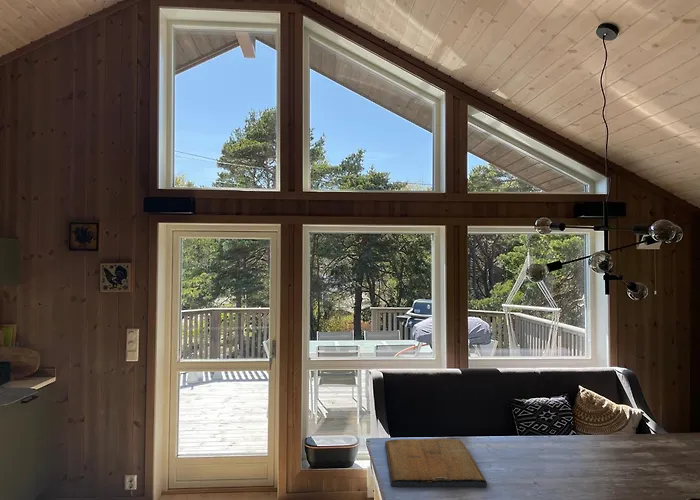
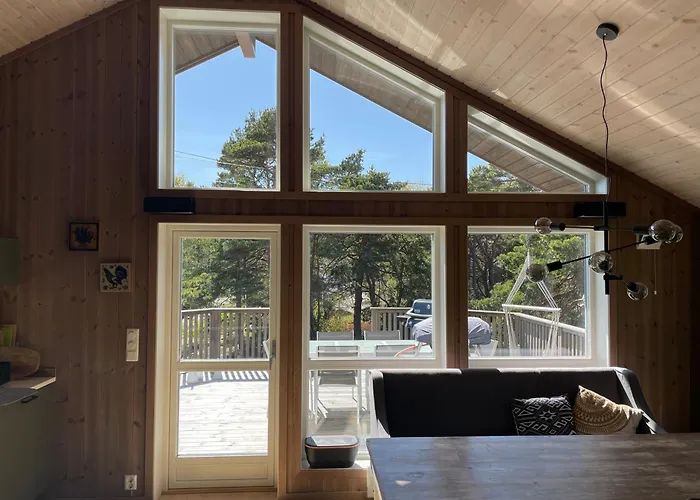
- religious icon [384,438,488,489]
